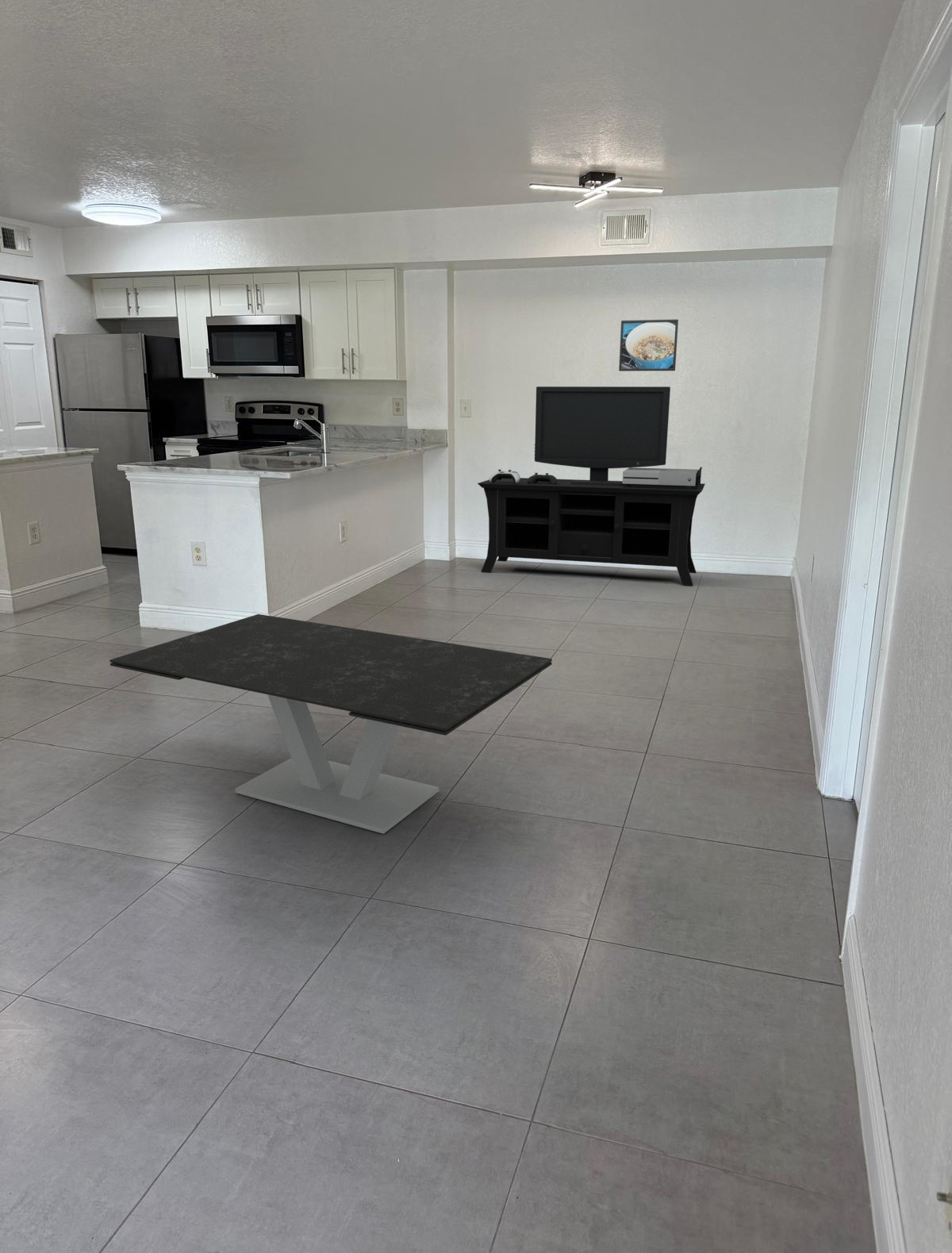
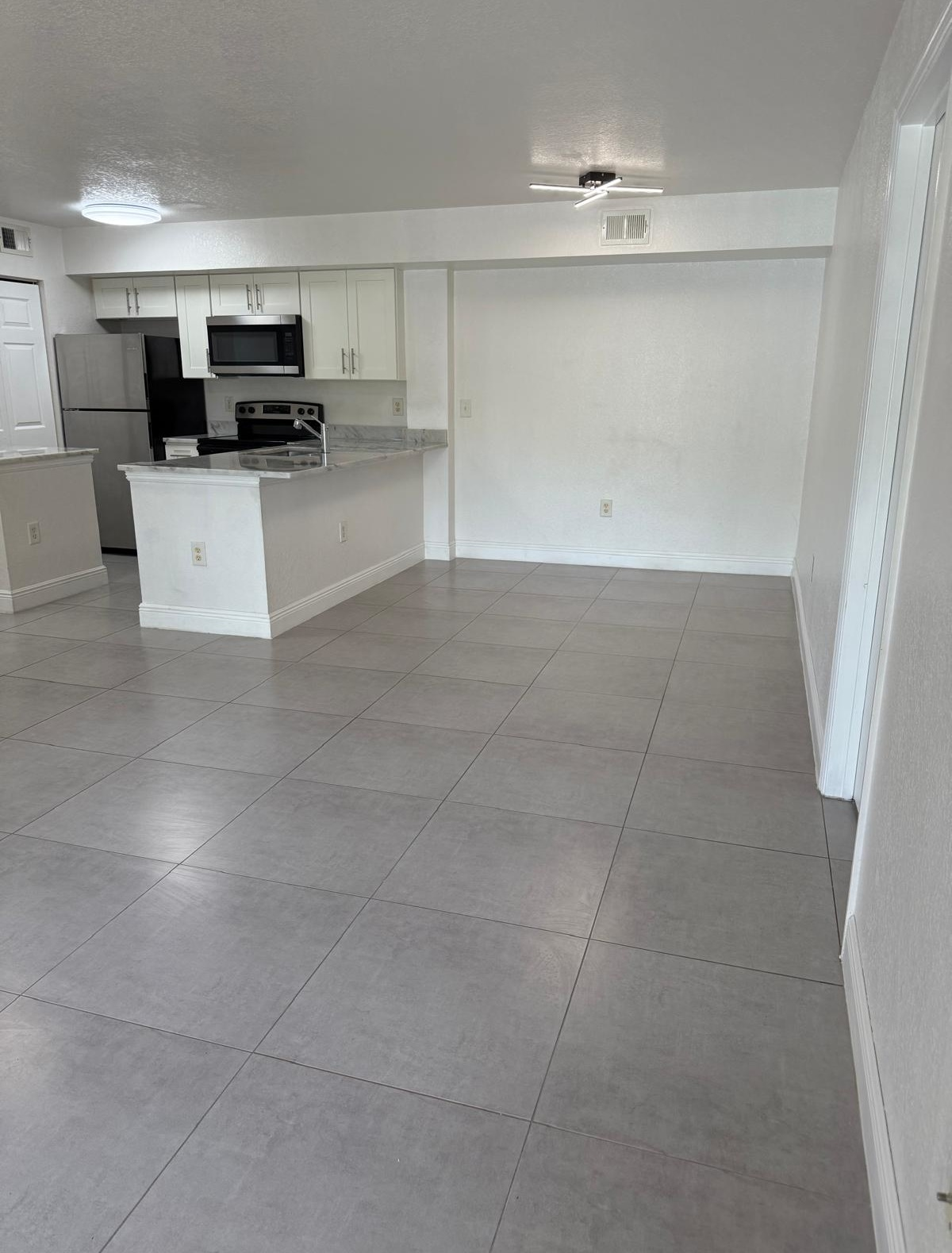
- coffee table [109,613,553,835]
- media console [477,386,706,586]
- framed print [618,318,679,372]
